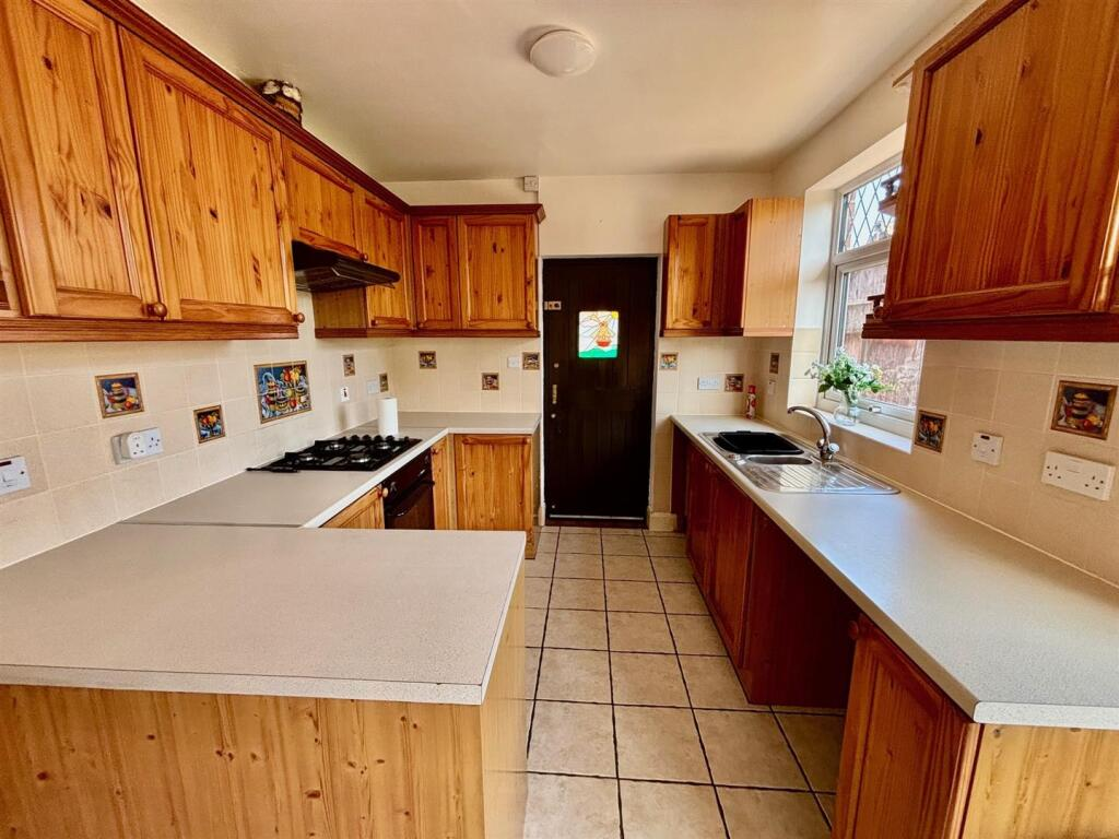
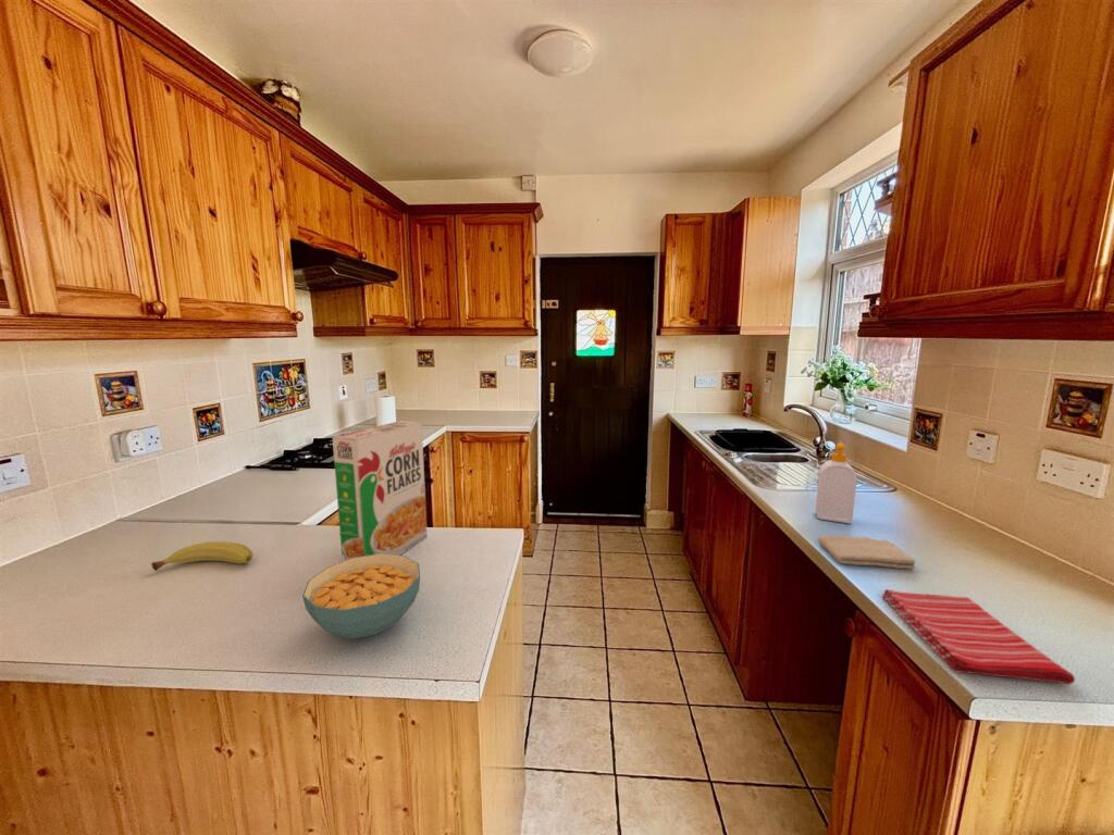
+ dish towel [881,588,1076,685]
+ washcloth [816,534,916,571]
+ cereal box [332,420,429,562]
+ cereal bowl [301,553,421,639]
+ soap bottle [815,443,858,524]
+ fruit [150,540,253,572]
